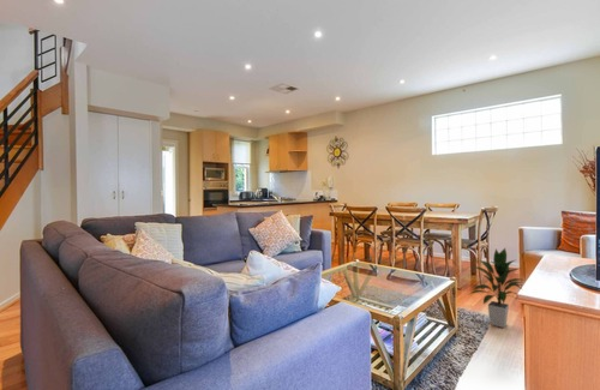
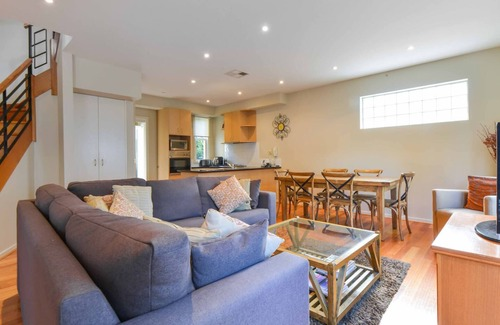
- indoor plant [468,247,523,329]
